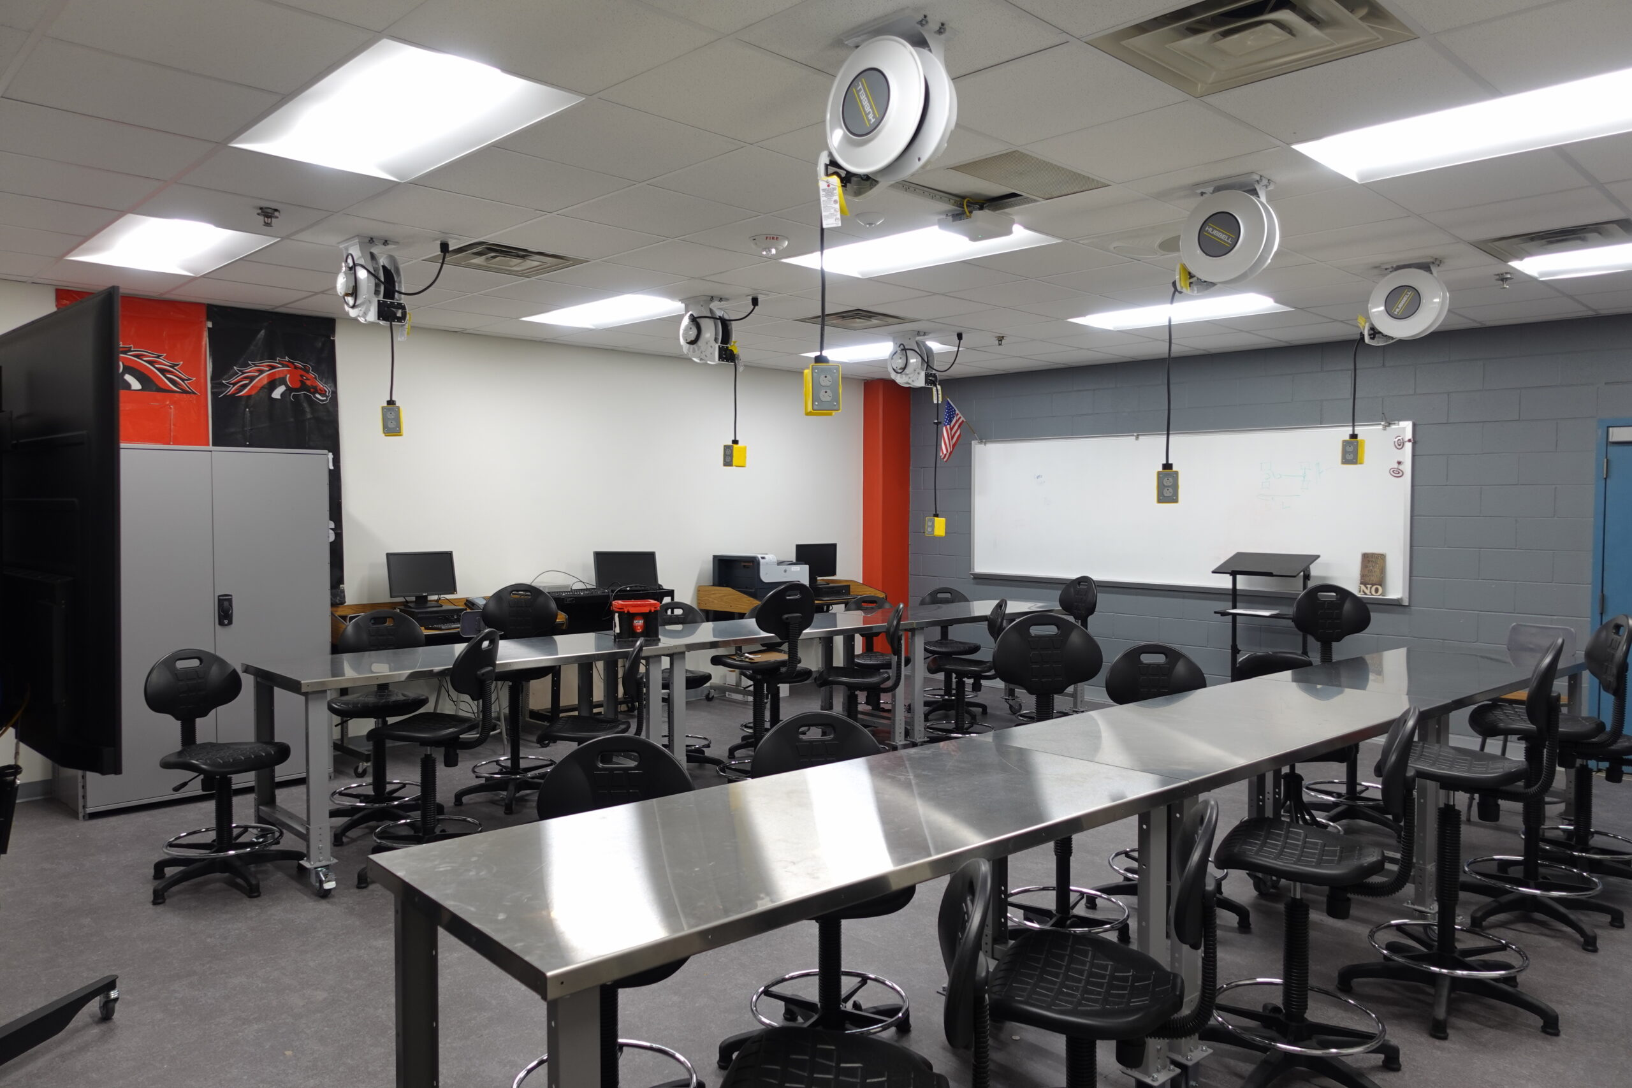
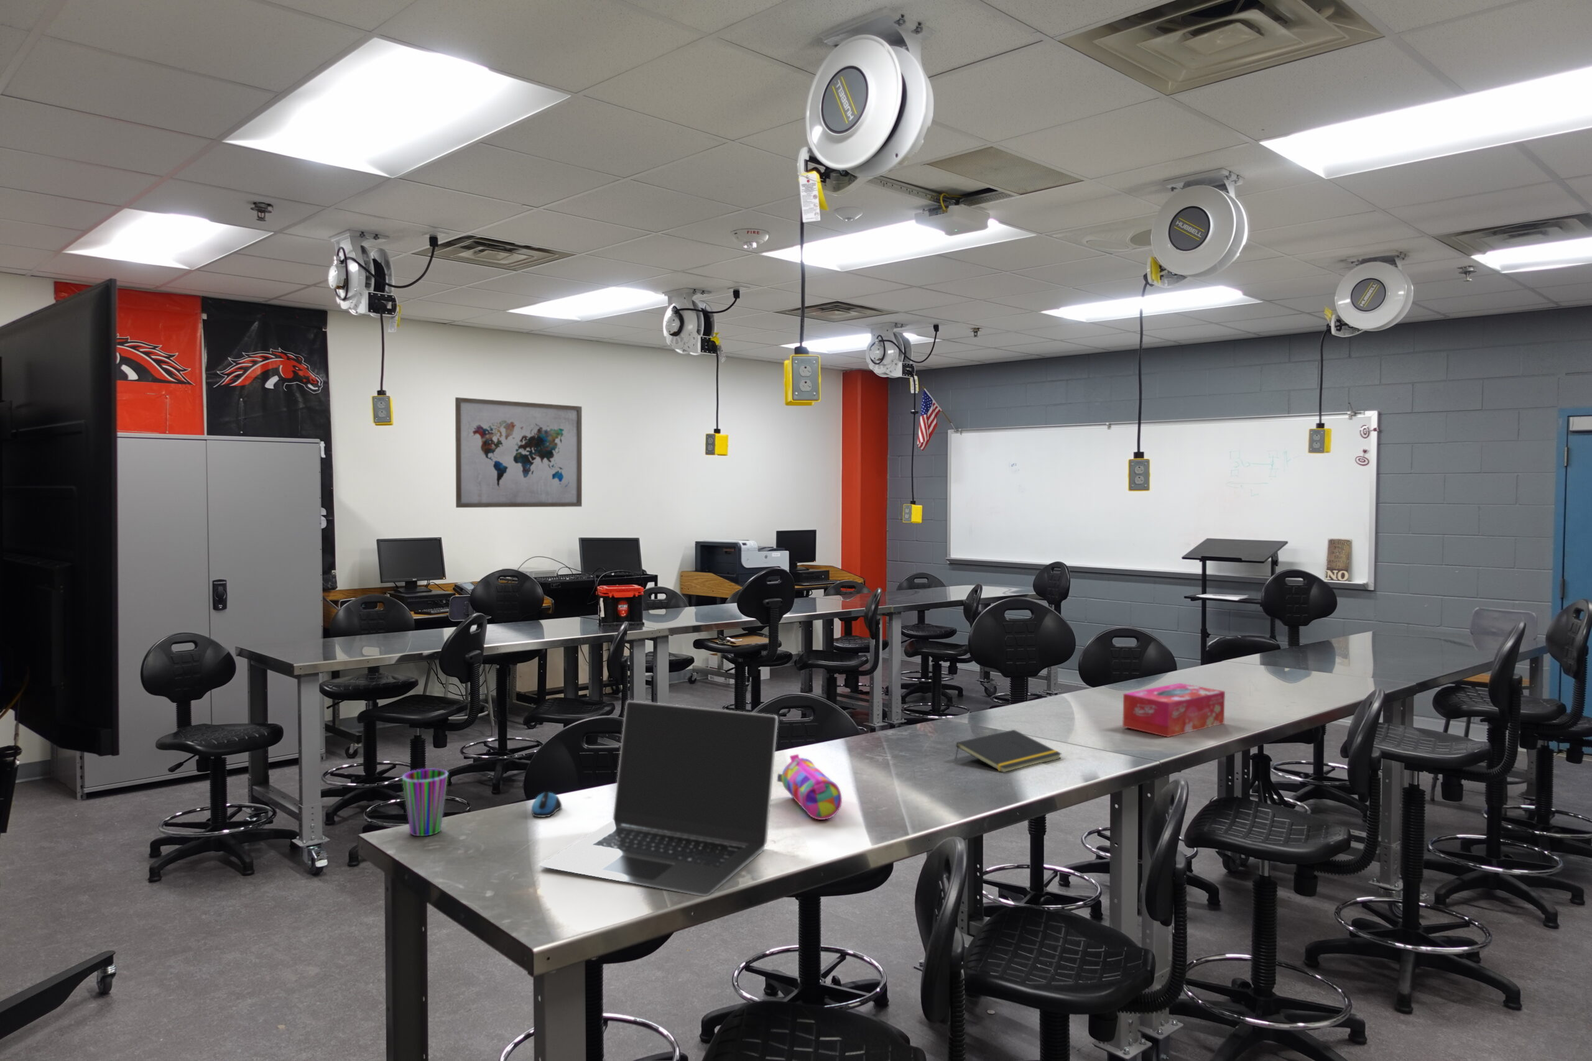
+ wall art [455,397,583,508]
+ notepad [954,729,1063,772]
+ pencil case [777,753,842,821]
+ tissue box [1122,682,1226,738]
+ laptop [539,700,778,896]
+ computer mouse [531,791,563,818]
+ cup [402,769,449,837]
